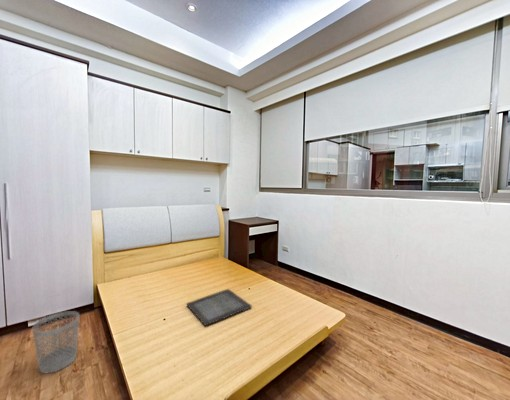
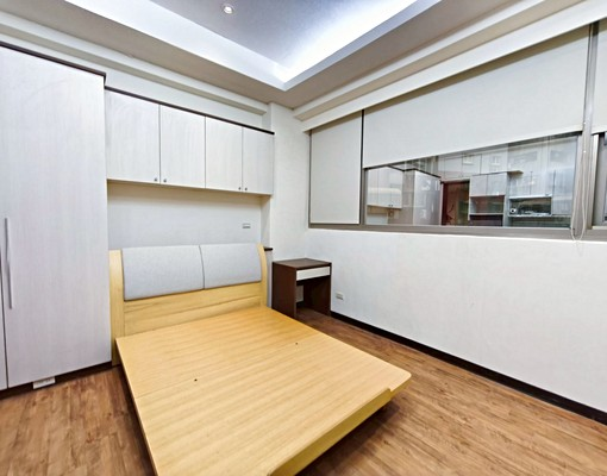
- serving tray [185,288,253,327]
- wastebasket [32,310,80,374]
